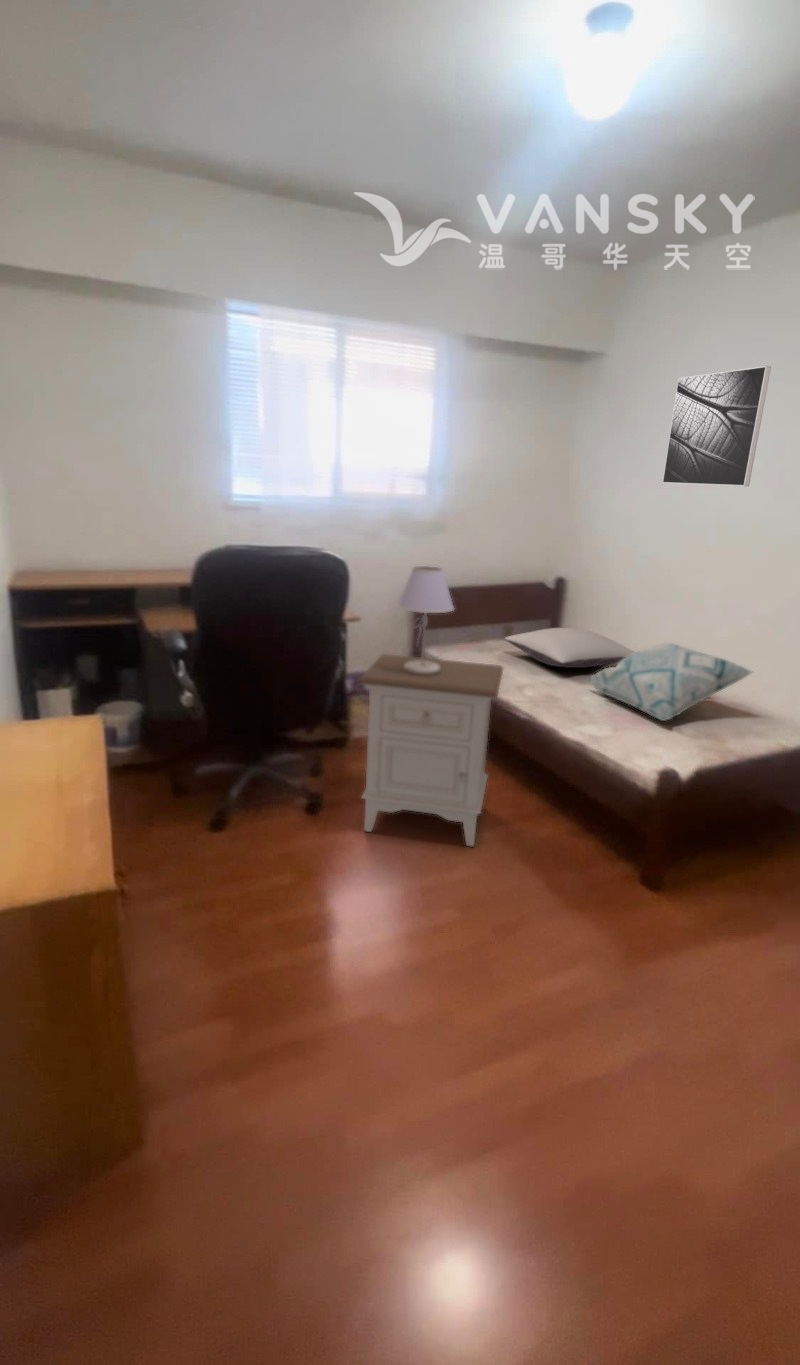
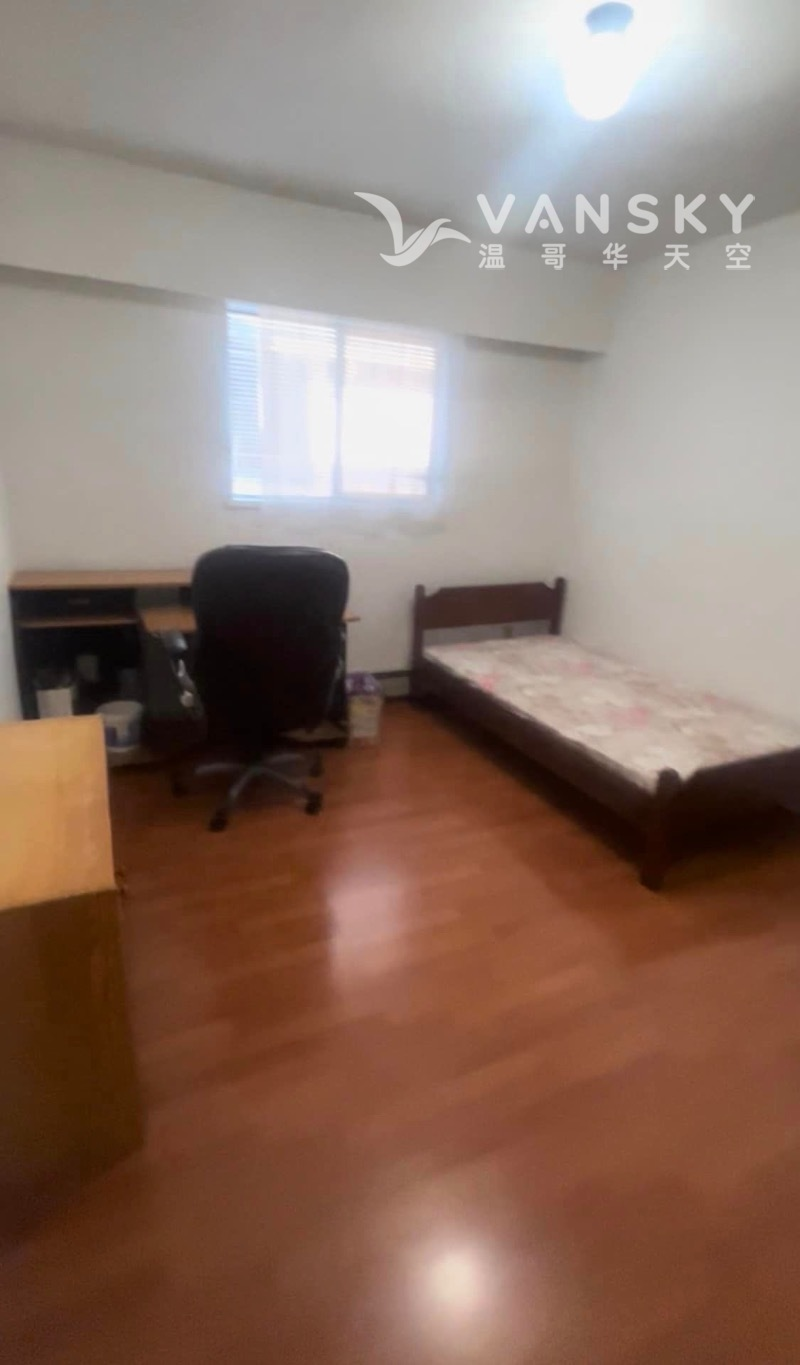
- nightstand [356,653,505,848]
- table lamp [396,565,456,675]
- decorative pillow [587,642,755,722]
- pillow [503,627,636,669]
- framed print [661,365,772,487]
